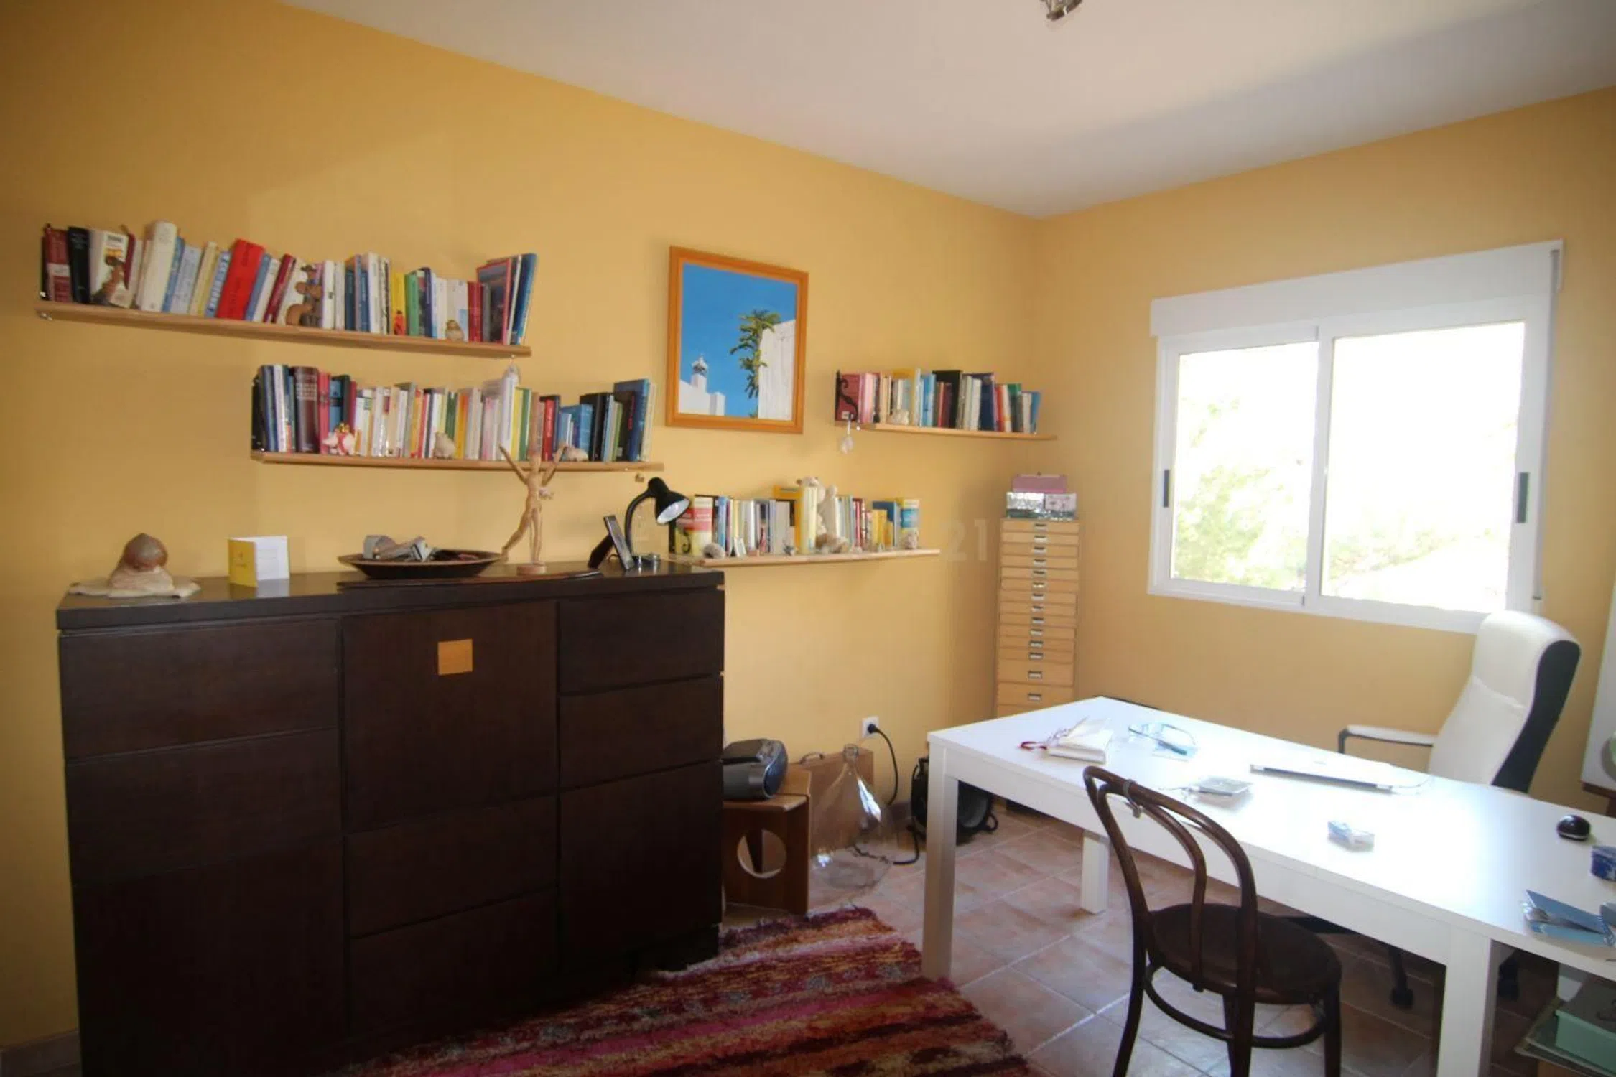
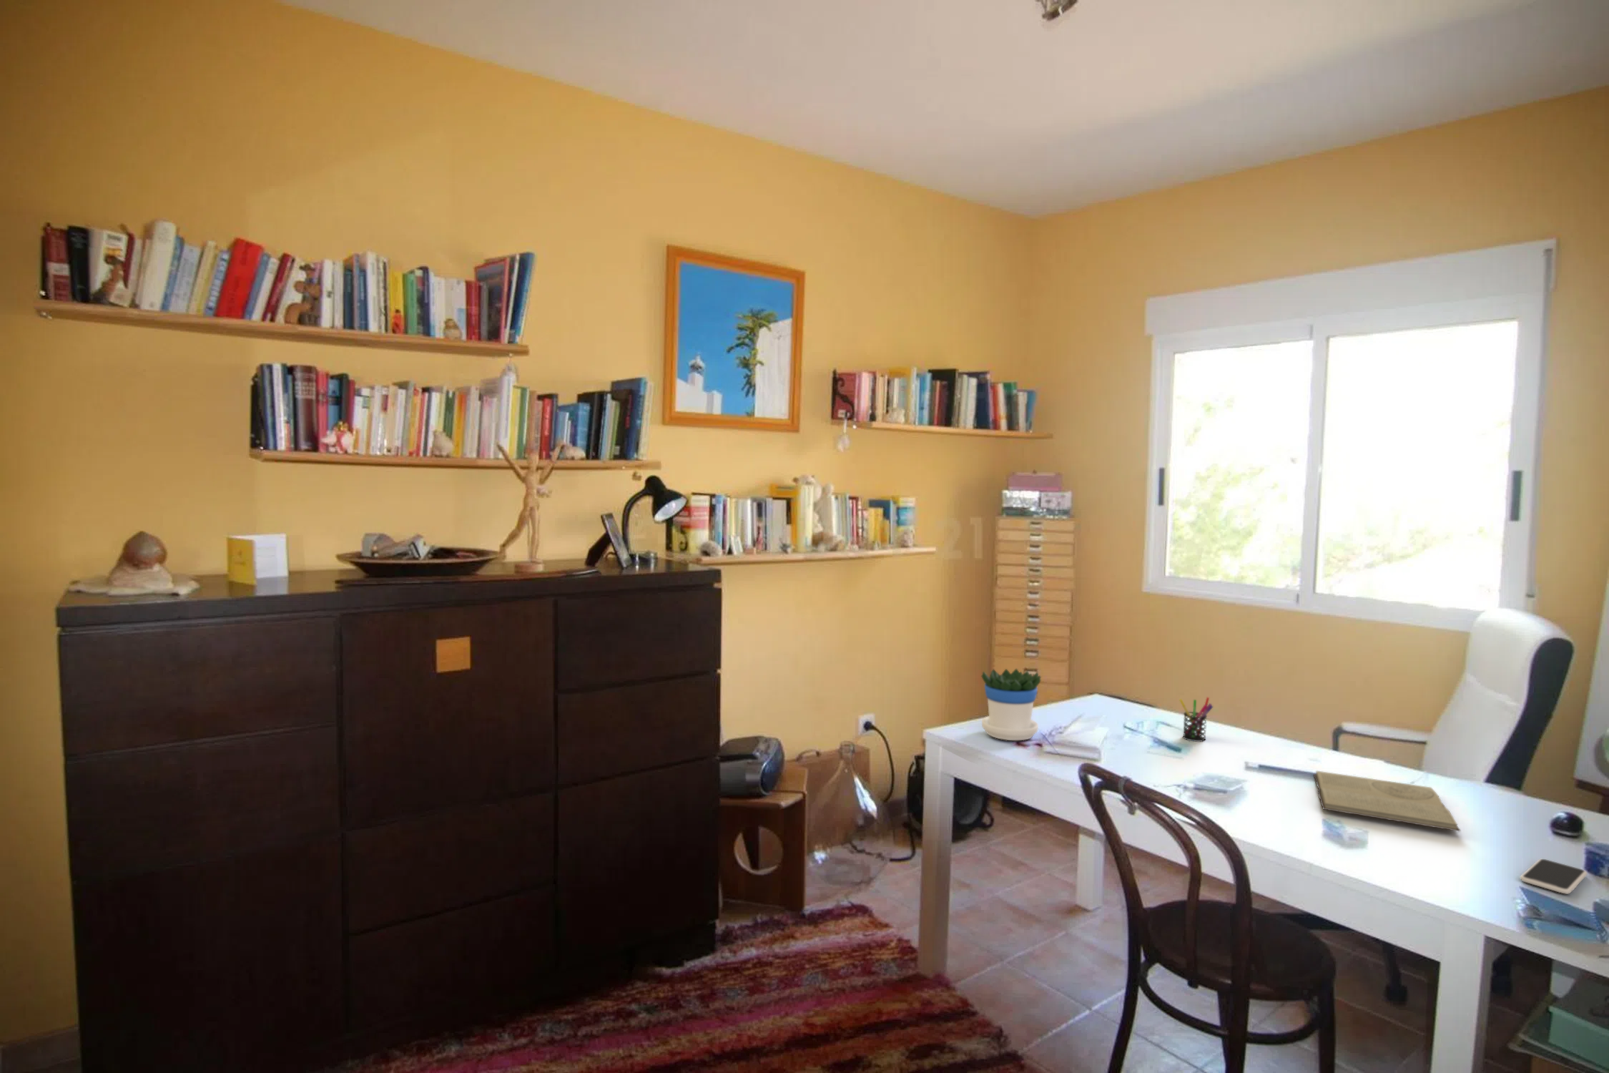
+ pen holder [1178,697,1214,742]
+ smartphone [1519,859,1589,895]
+ flowerpot [980,668,1042,741]
+ book [1313,770,1461,832]
